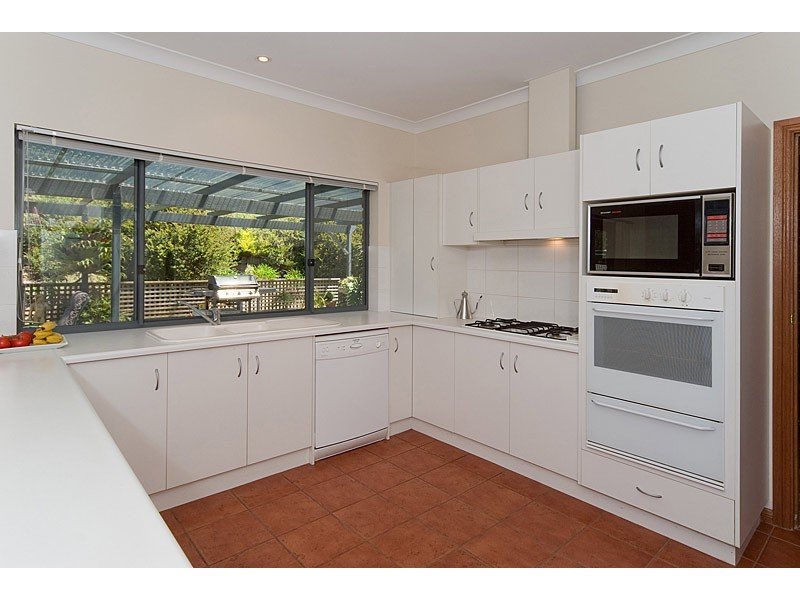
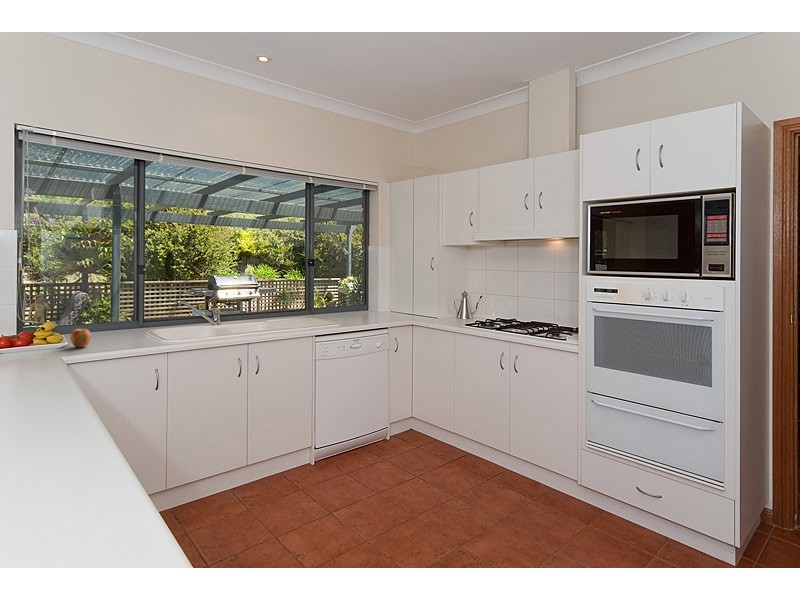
+ apple [69,326,92,348]
